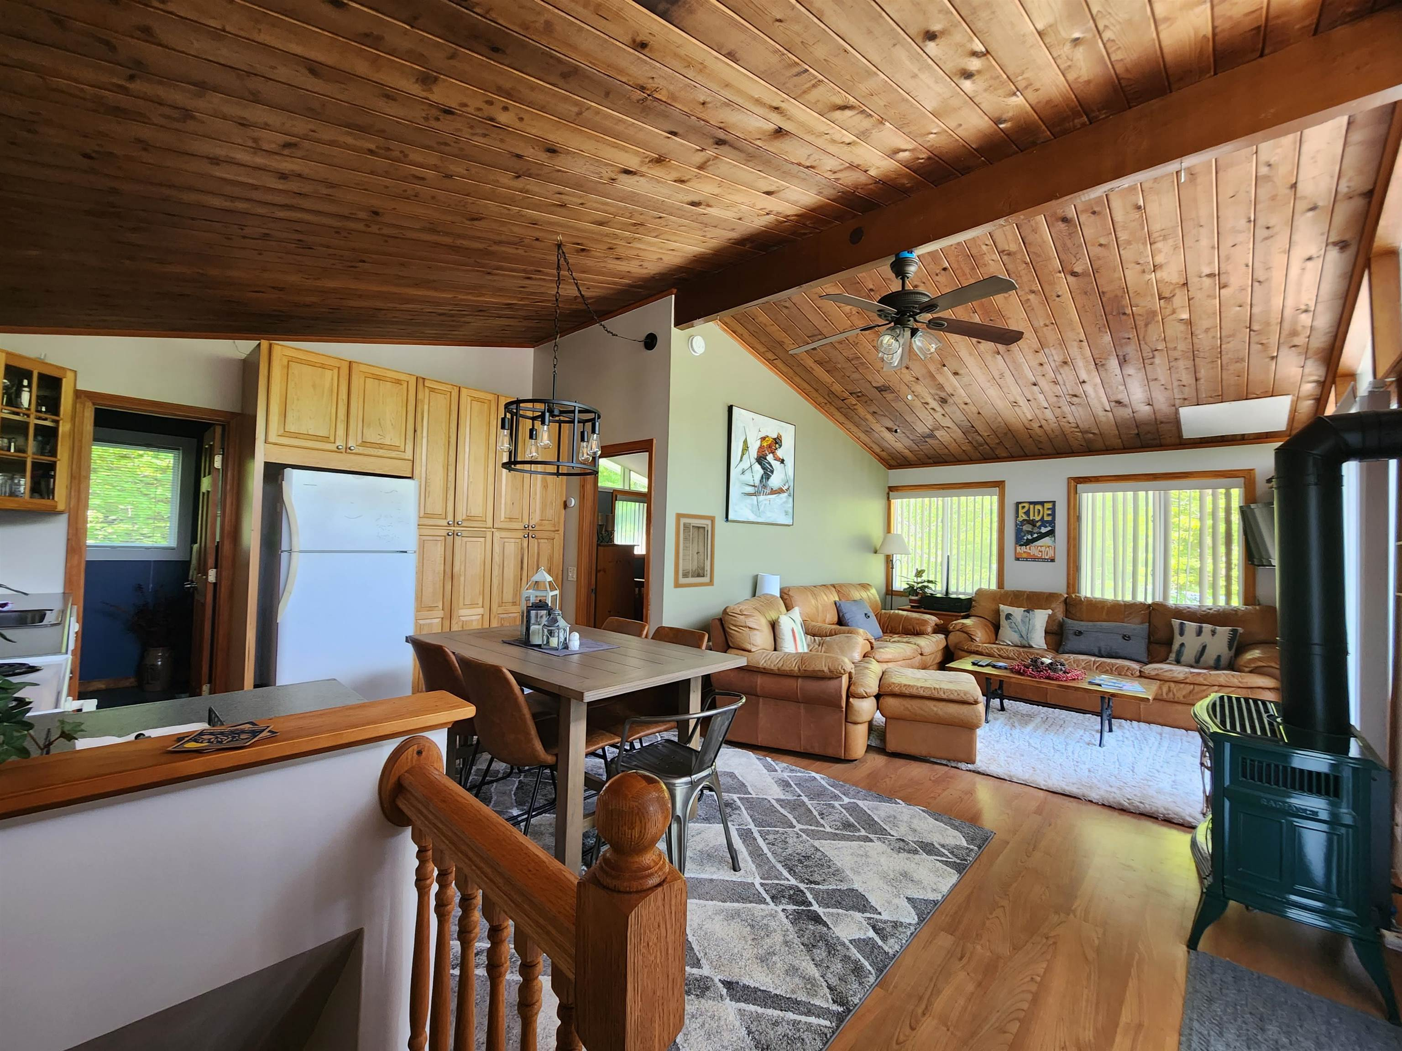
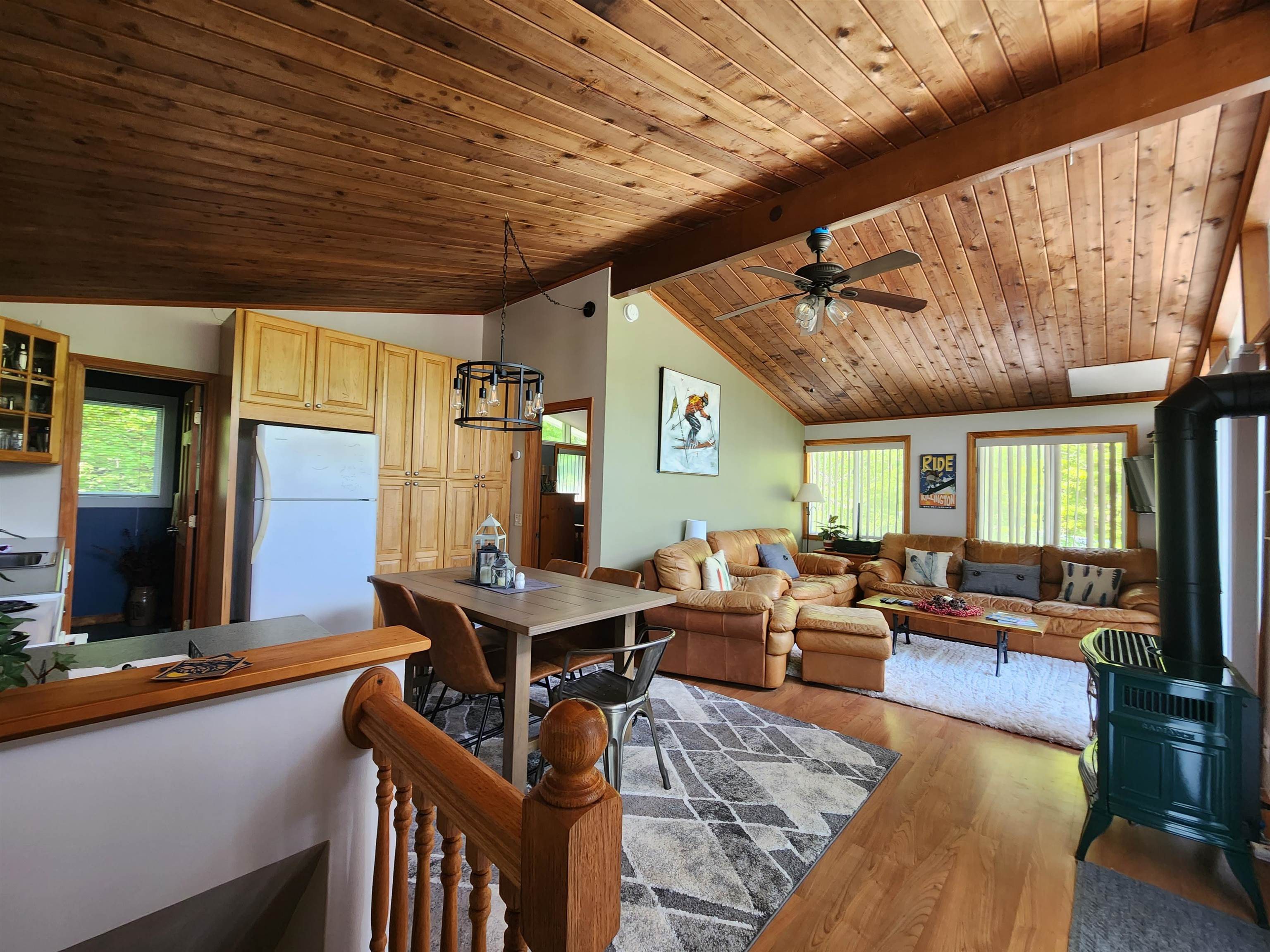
- wall art [673,512,716,588]
